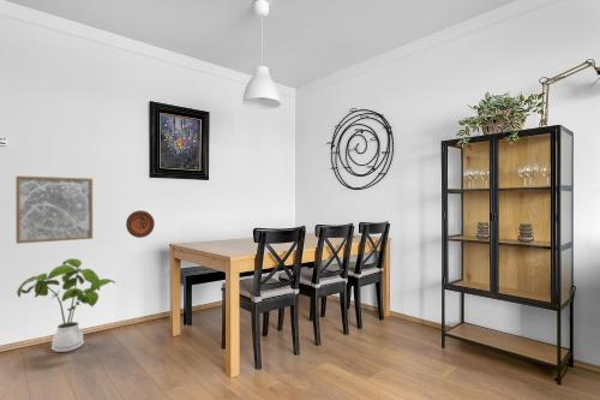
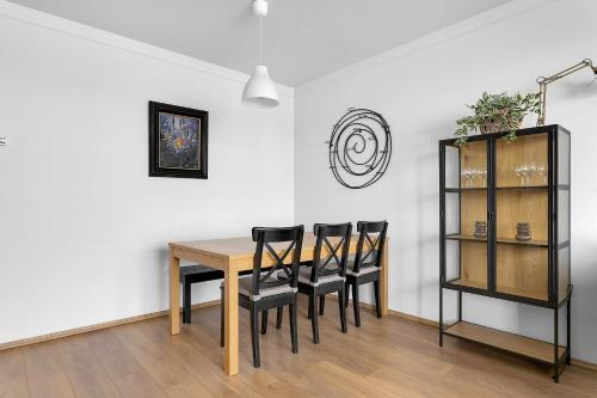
- house plant [16,258,116,353]
- decorative plate [125,209,156,239]
- wall art [14,174,94,245]
